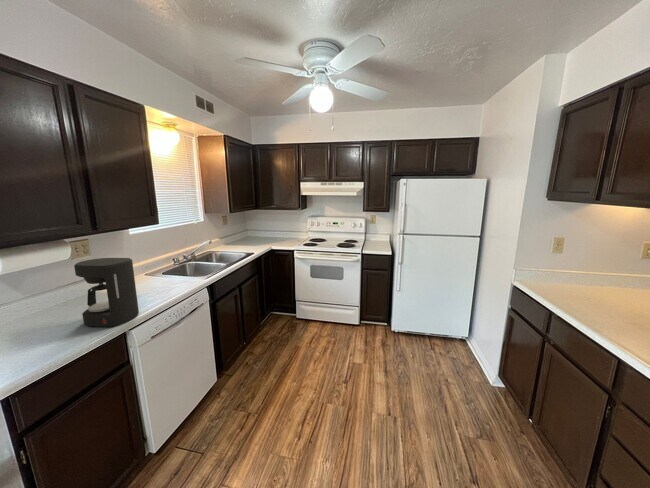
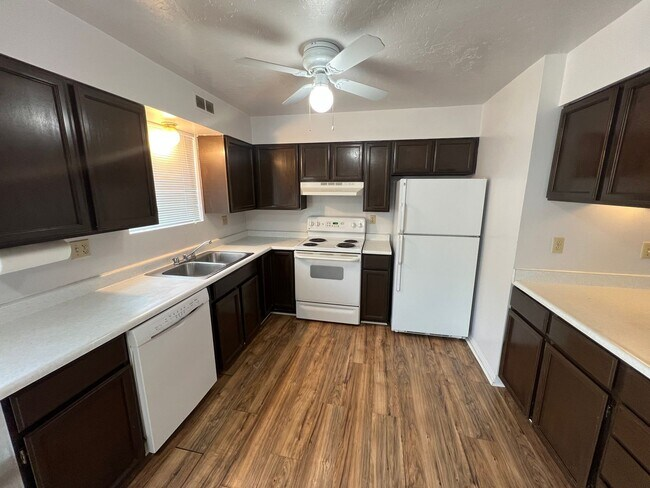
- coffee maker [73,257,140,328]
